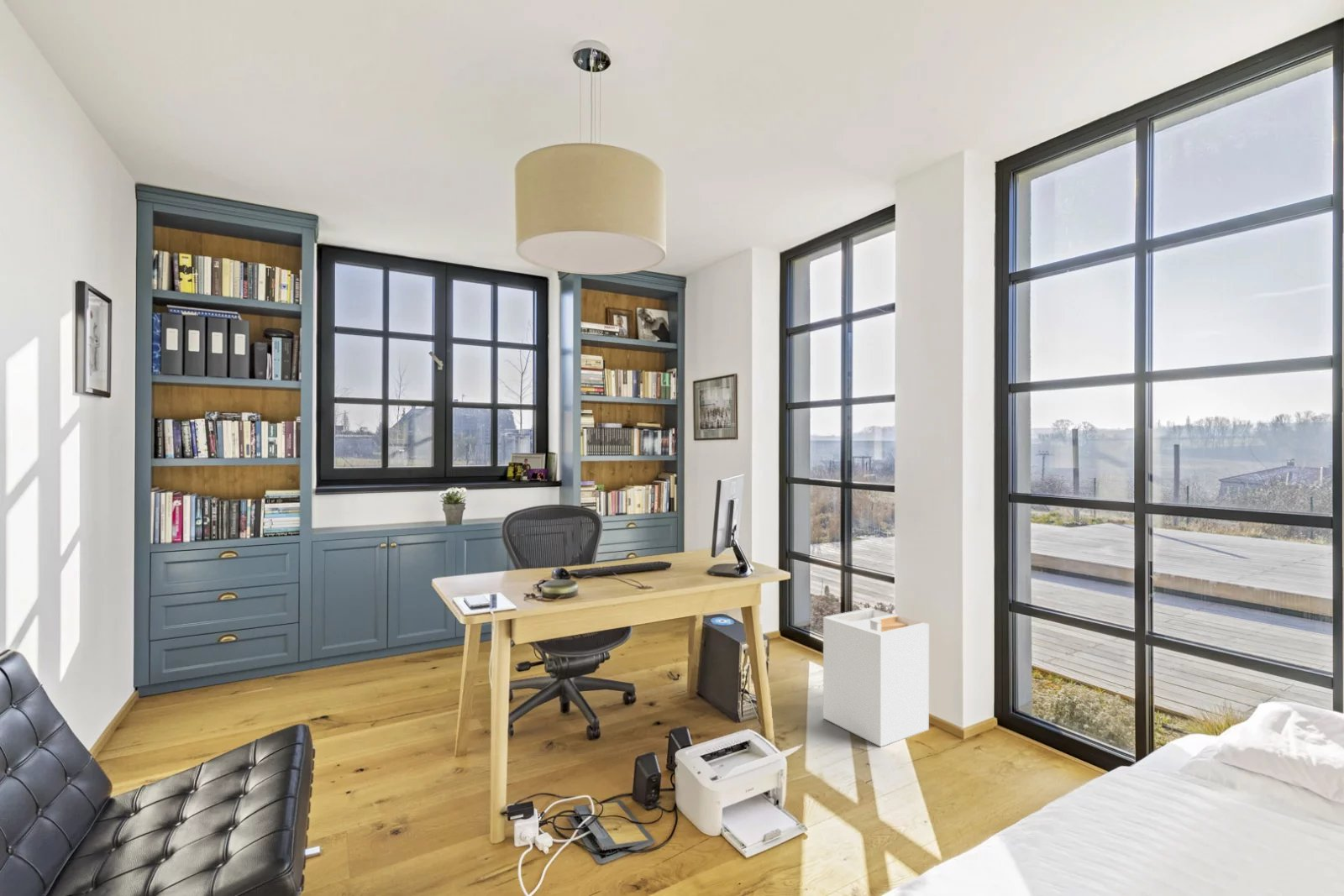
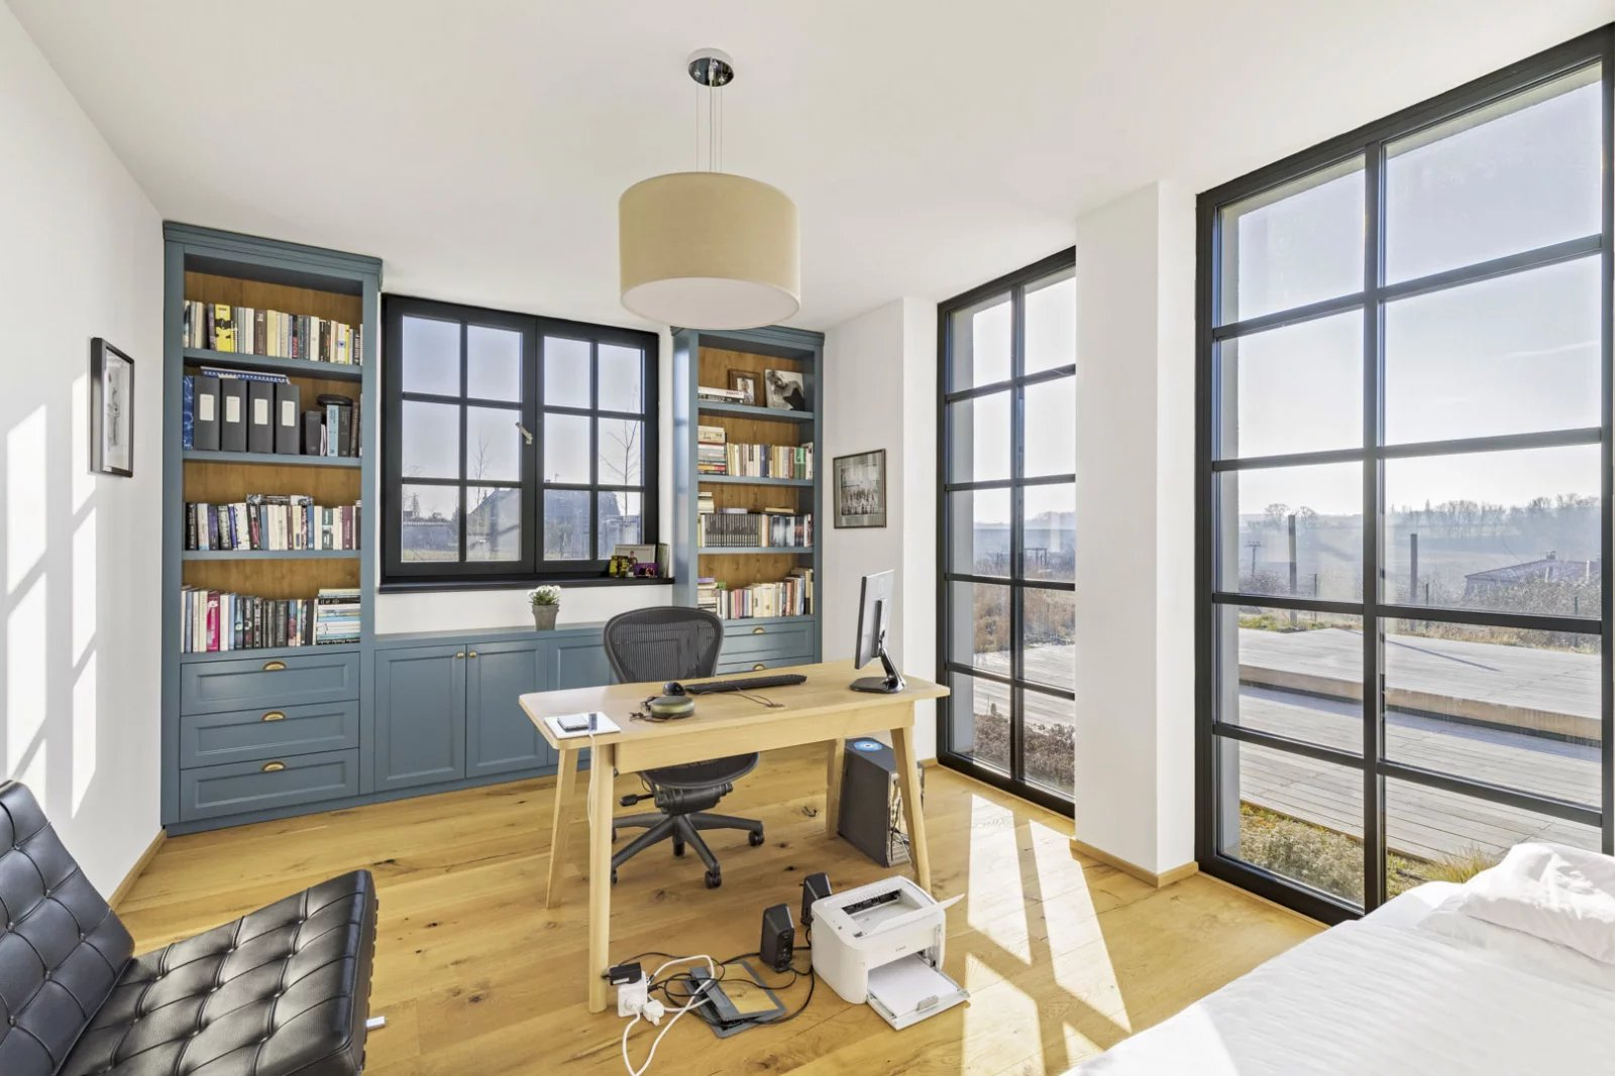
- laundry hamper [822,607,930,747]
